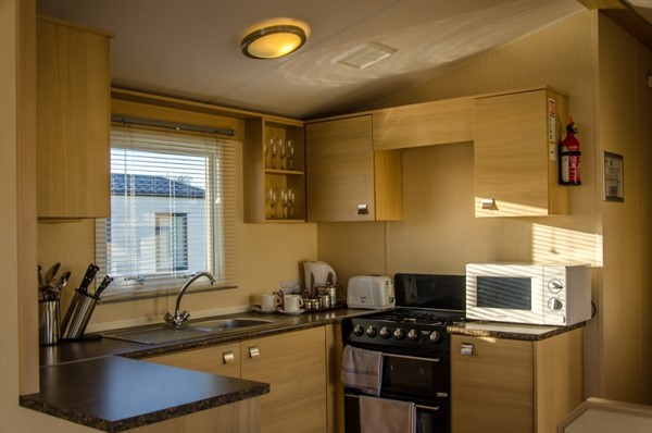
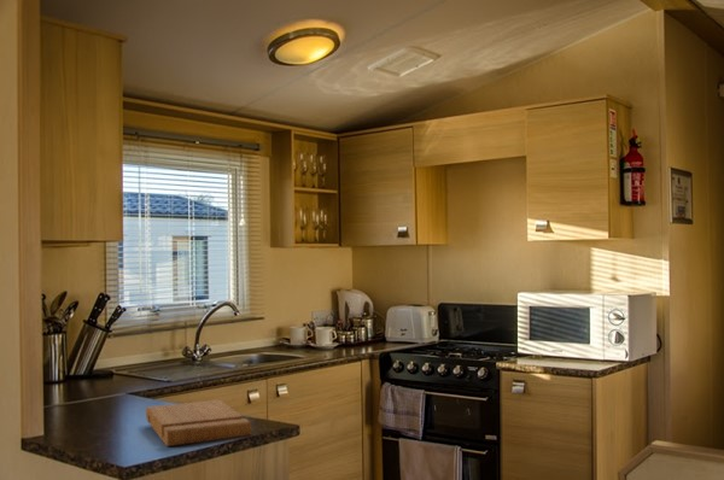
+ cutting board [145,399,253,447]
